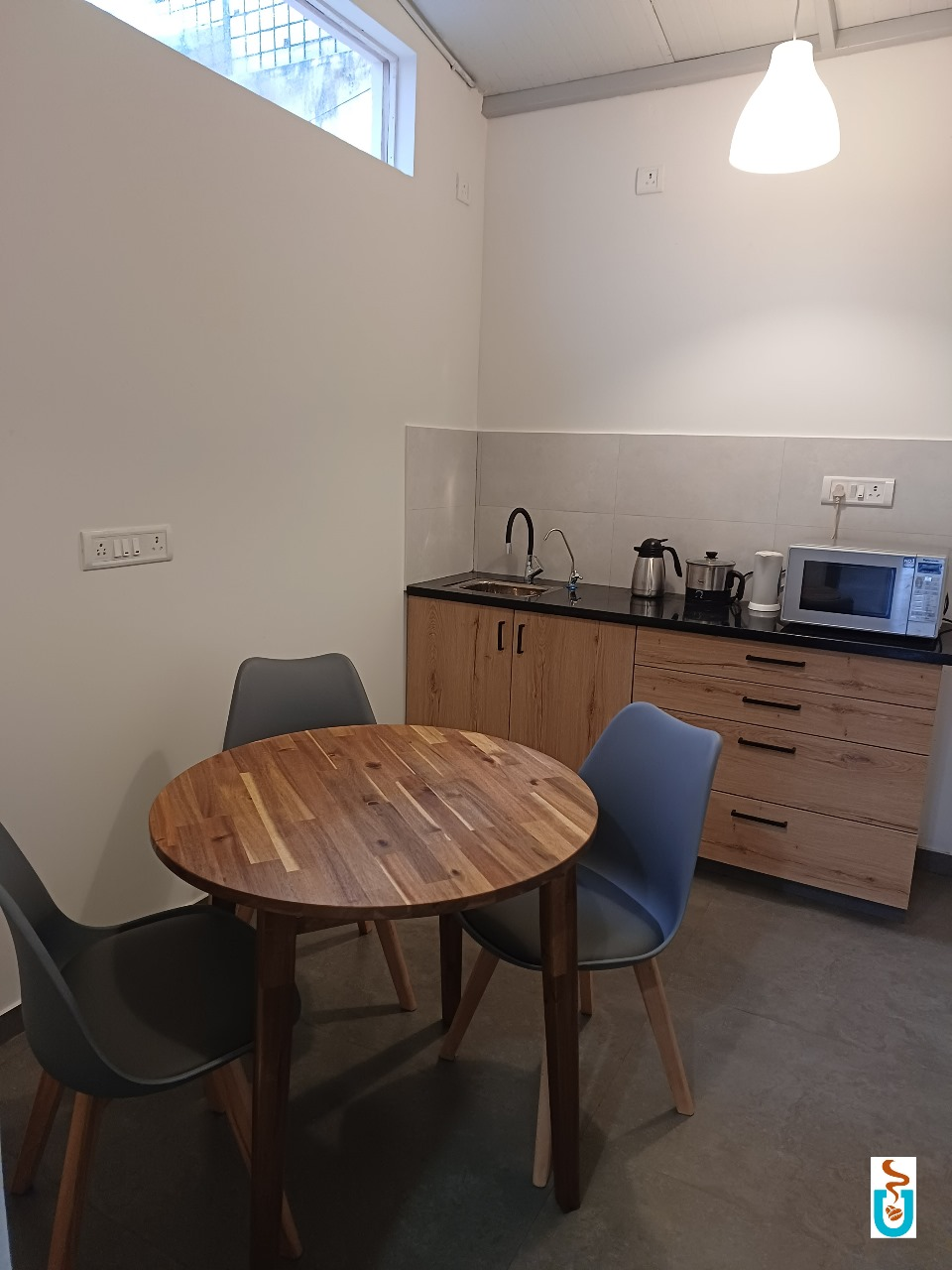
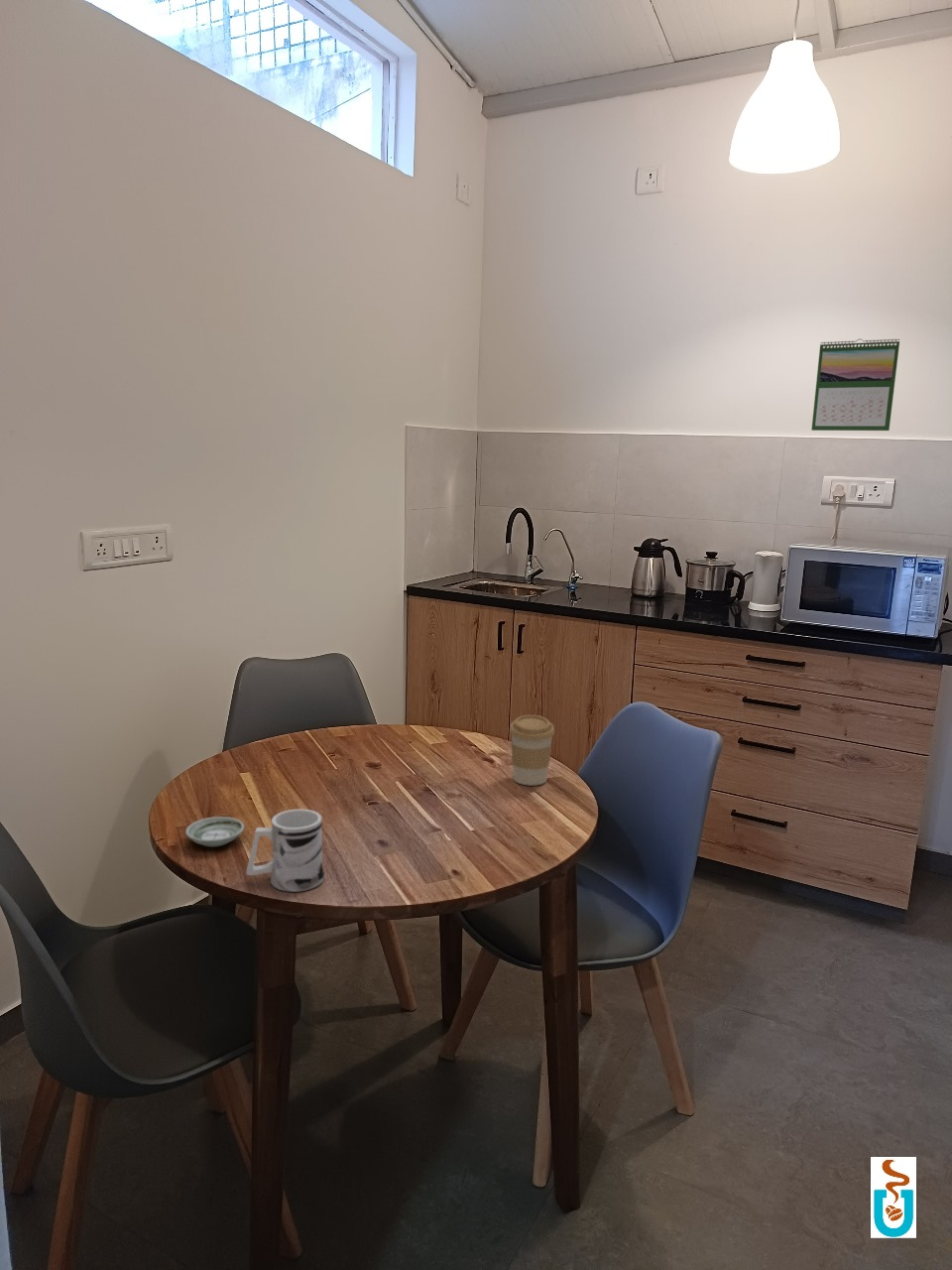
+ calendar [810,337,900,432]
+ coffee cup [509,714,555,787]
+ saucer [184,816,245,848]
+ mug [245,808,325,893]
